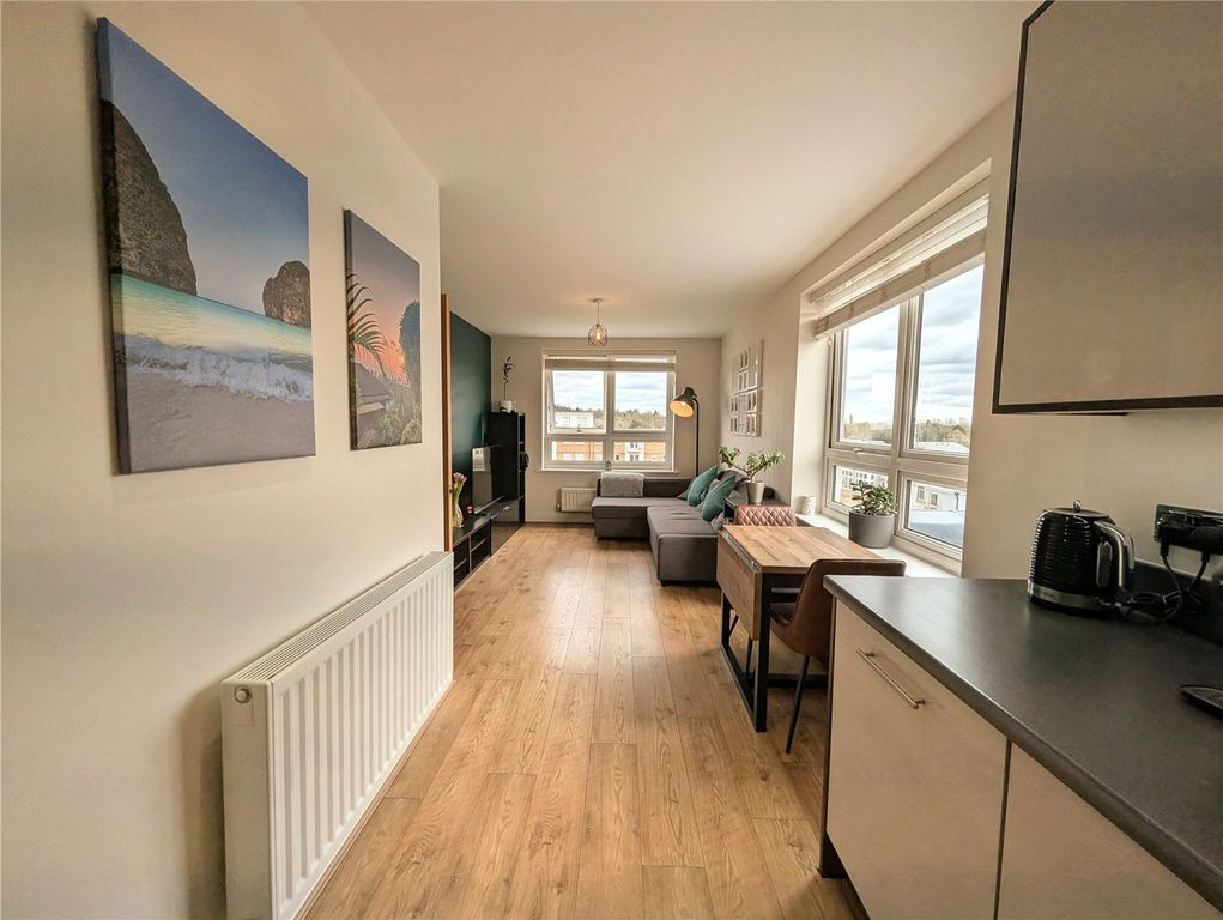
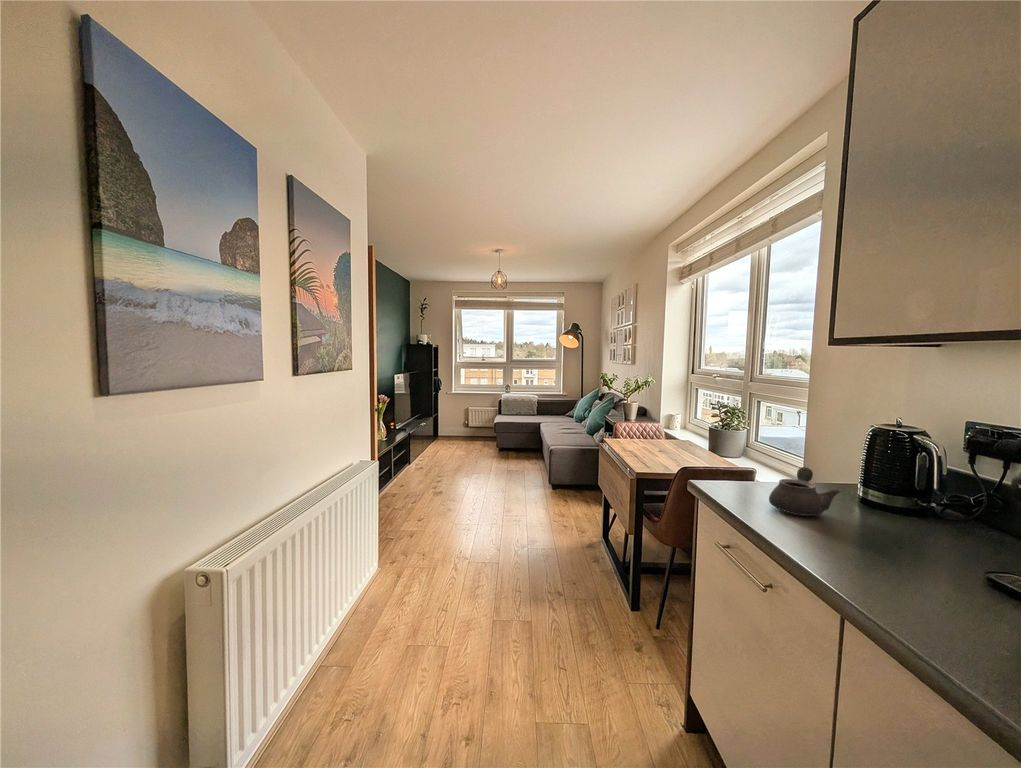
+ teapot [768,466,841,517]
